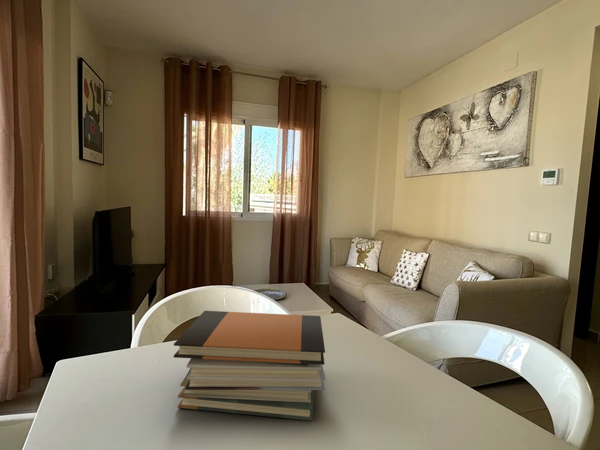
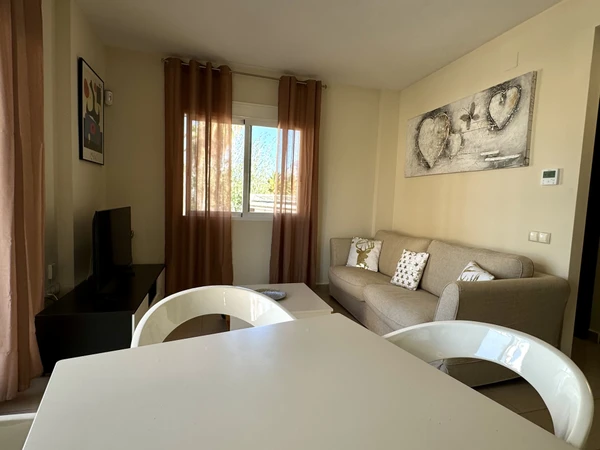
- book stack [173,310,326,422]
